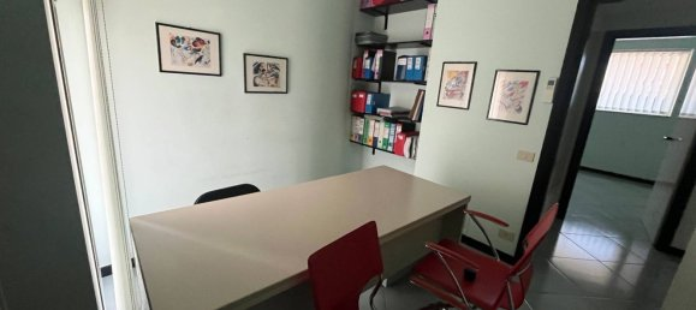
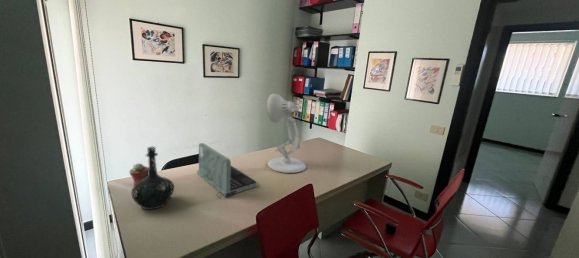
+ laptop [196,142,258,199]
+ bottle [130,146,175,210]
+ desk lamp [266,93,307,174]
+ potted succulent [128,163,149,186]
